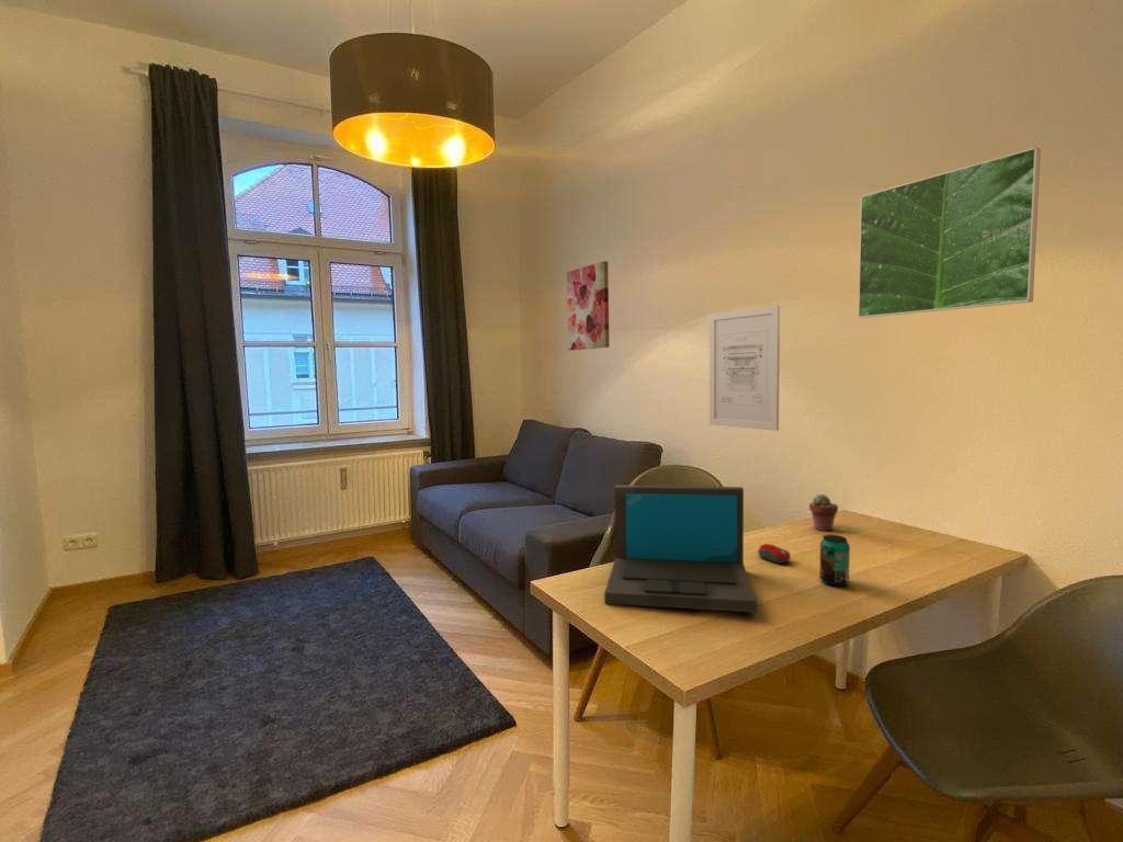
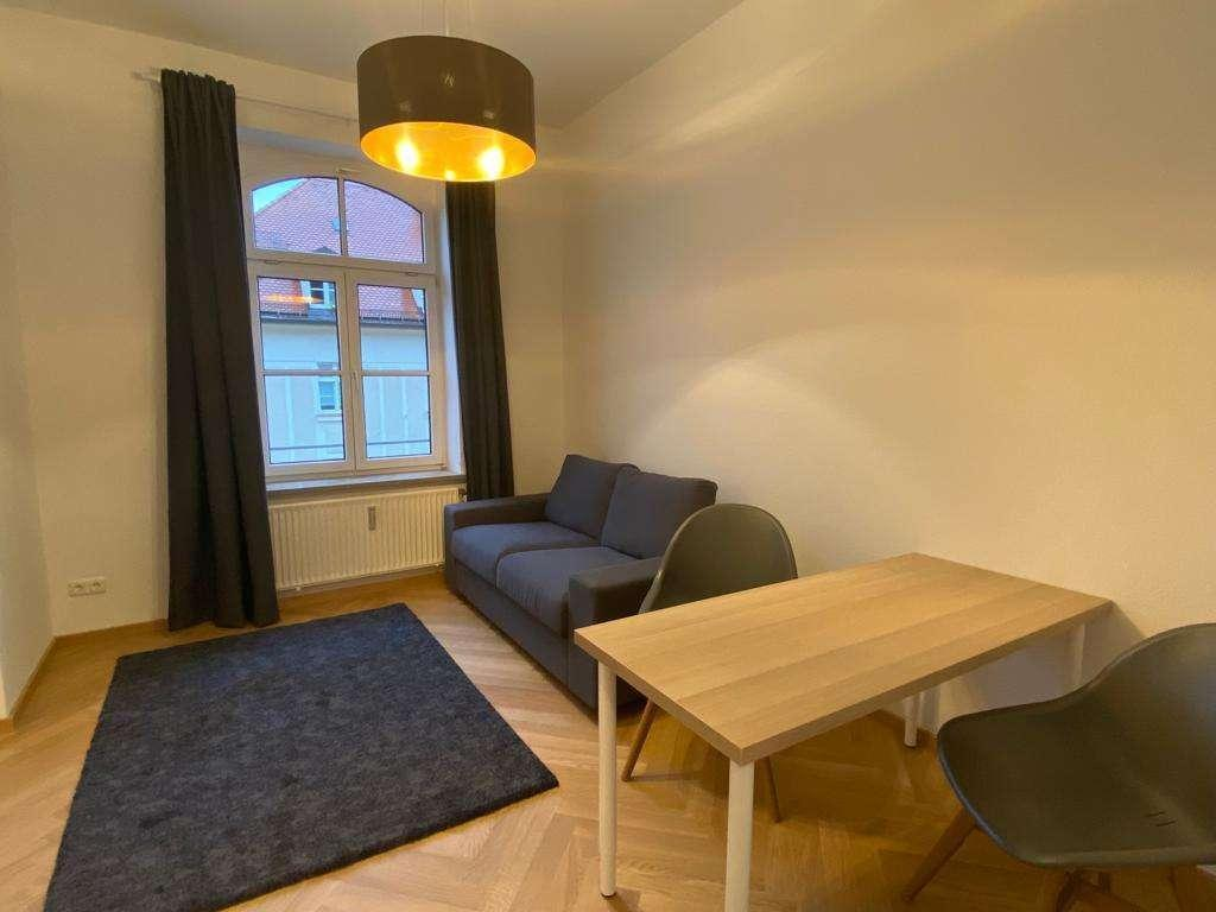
- wall art [566,260,611,351]
- potted succulent [808,493,839,532]
- laptop [603,483,758,614]
- computer mouse [757,543,792,565]
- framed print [857,146,1042,319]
- beverage can [818,534,851,587]
- wall art [708,305,781,432]
